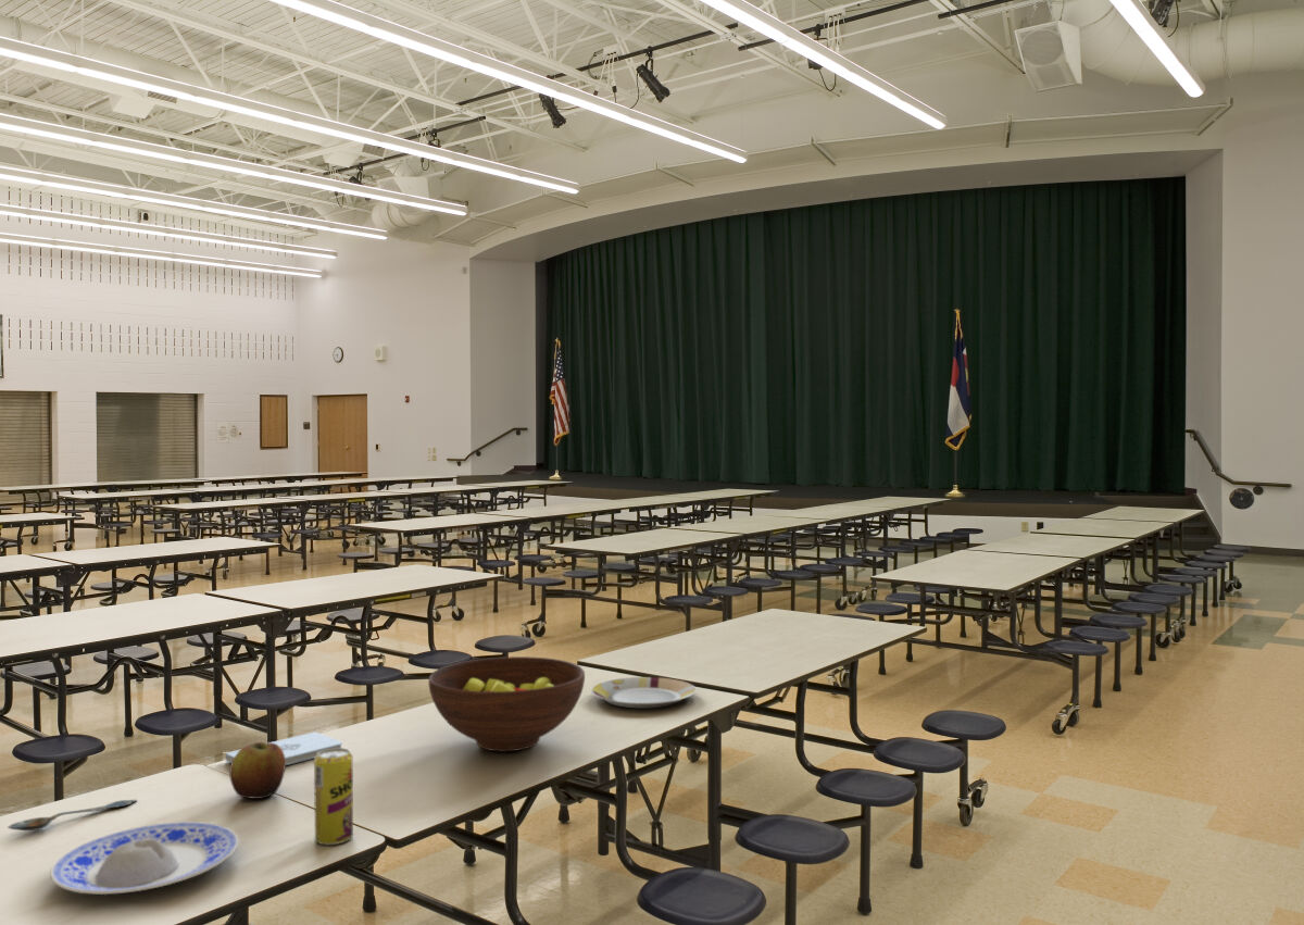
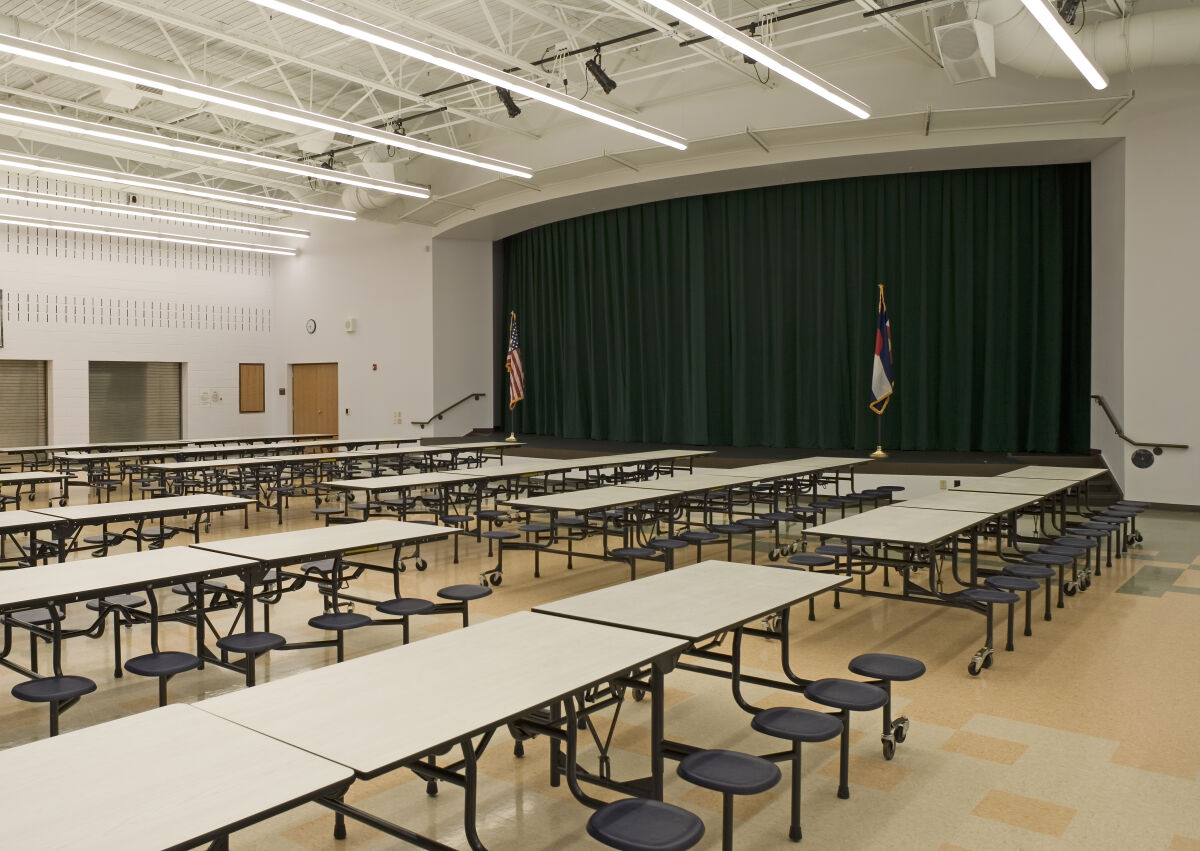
- notepad [225,730,343,766]
- plate [49,821,240,896]
- plate [590,676,698,709]
- spoon [7,799,138,832]
- fruit bowl [427,655,586,752]
- apple [228,741,287,800]
- beverage can [313,747,354,846]
